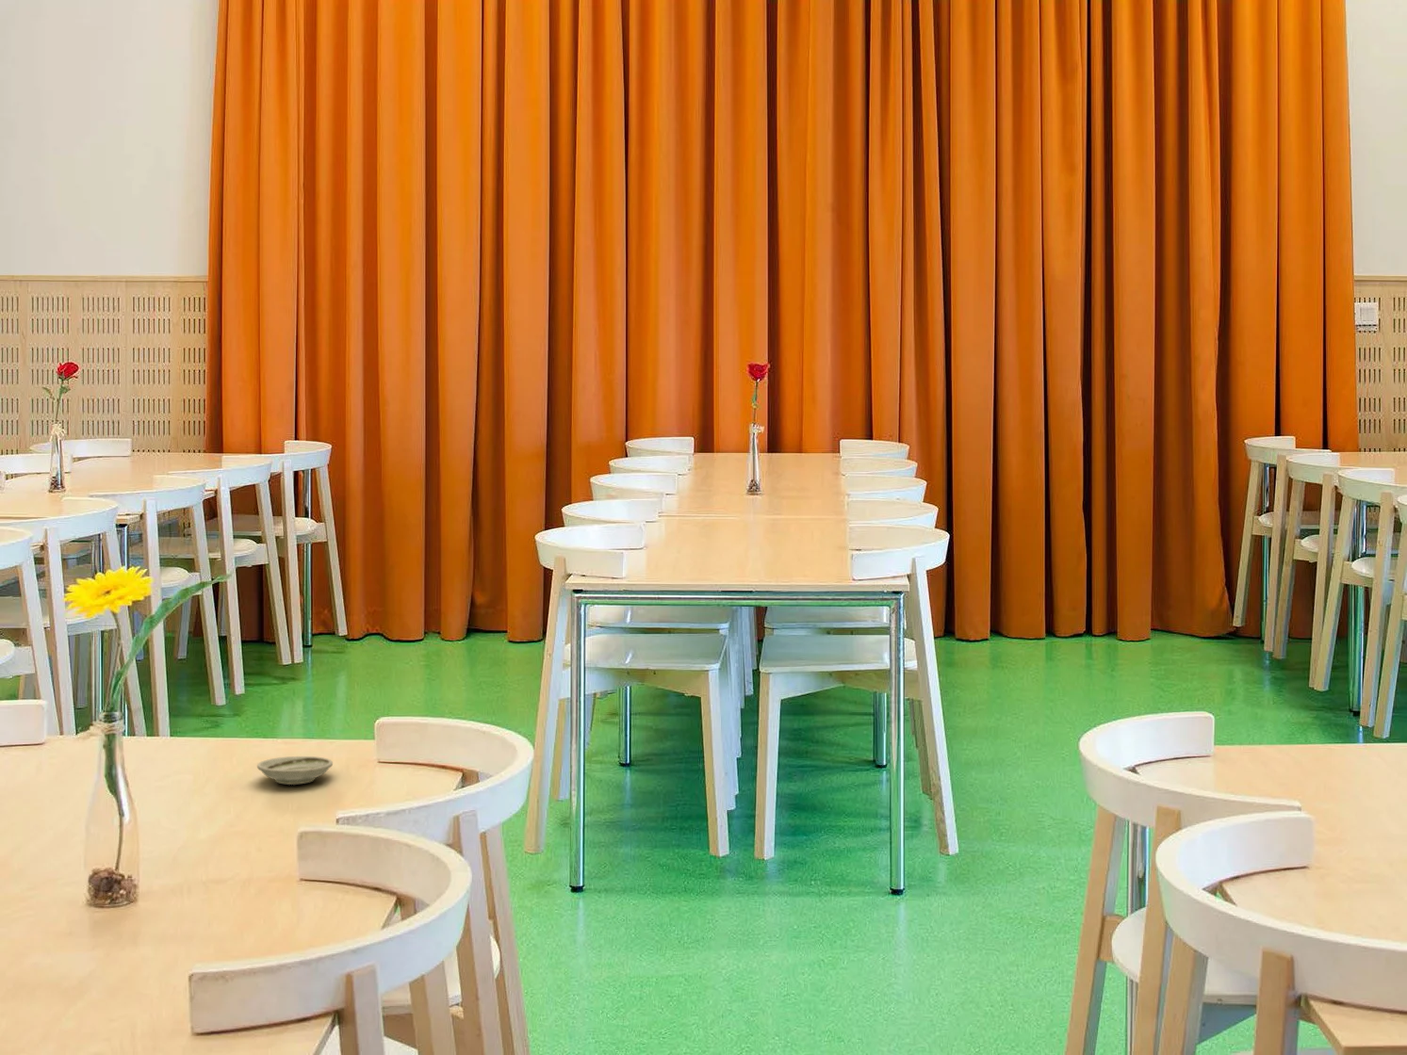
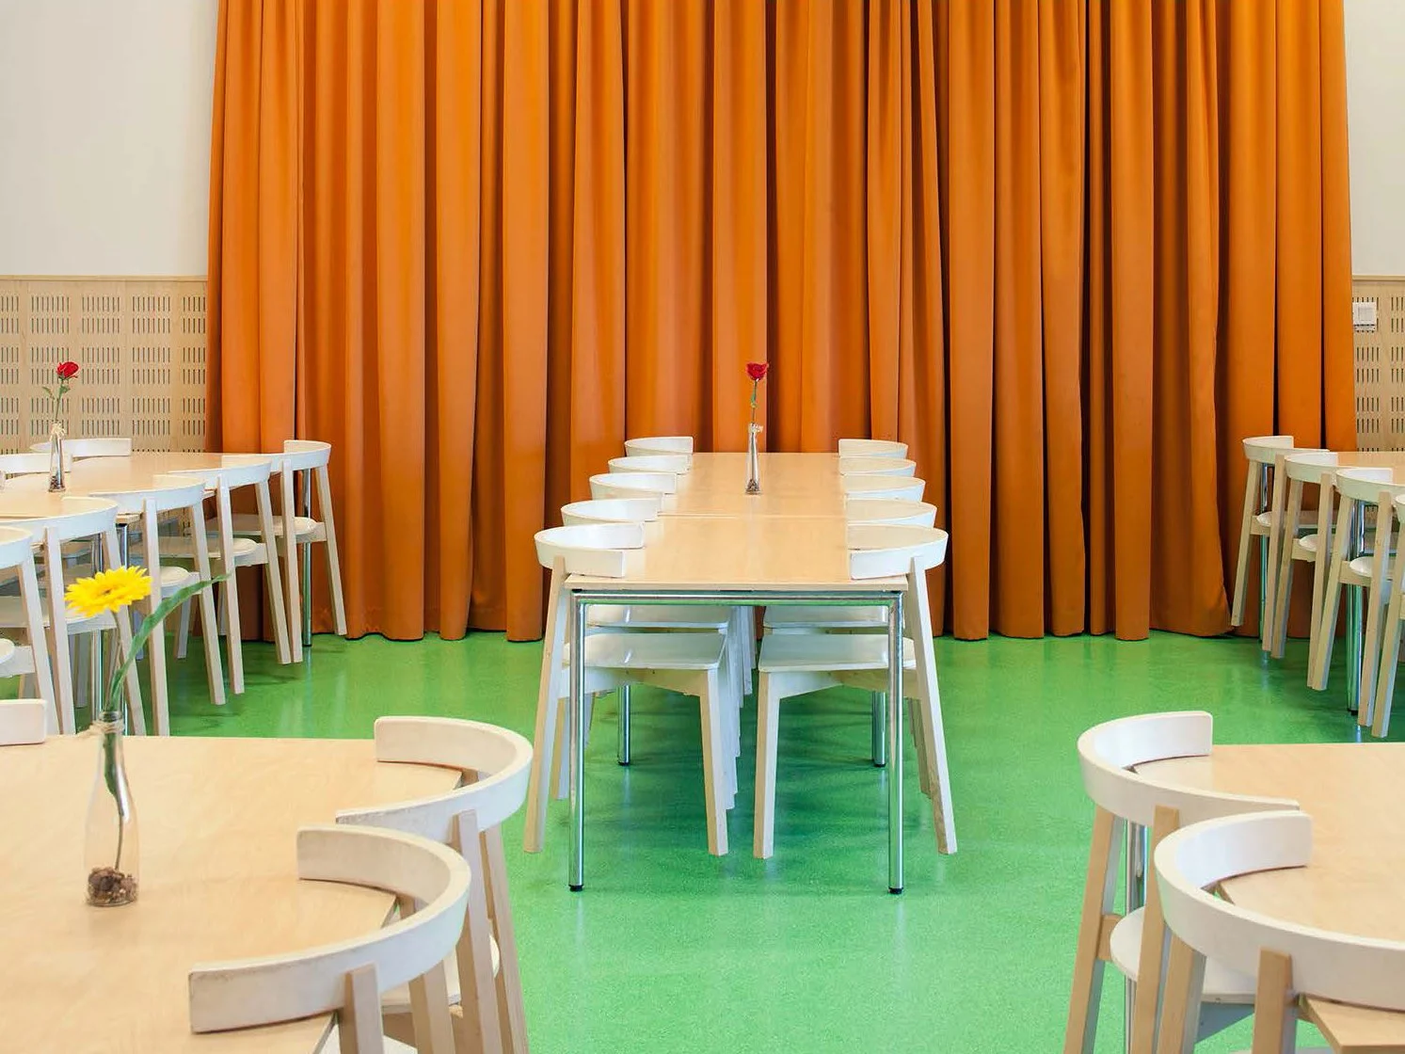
- saucer [256,756,334,786]
